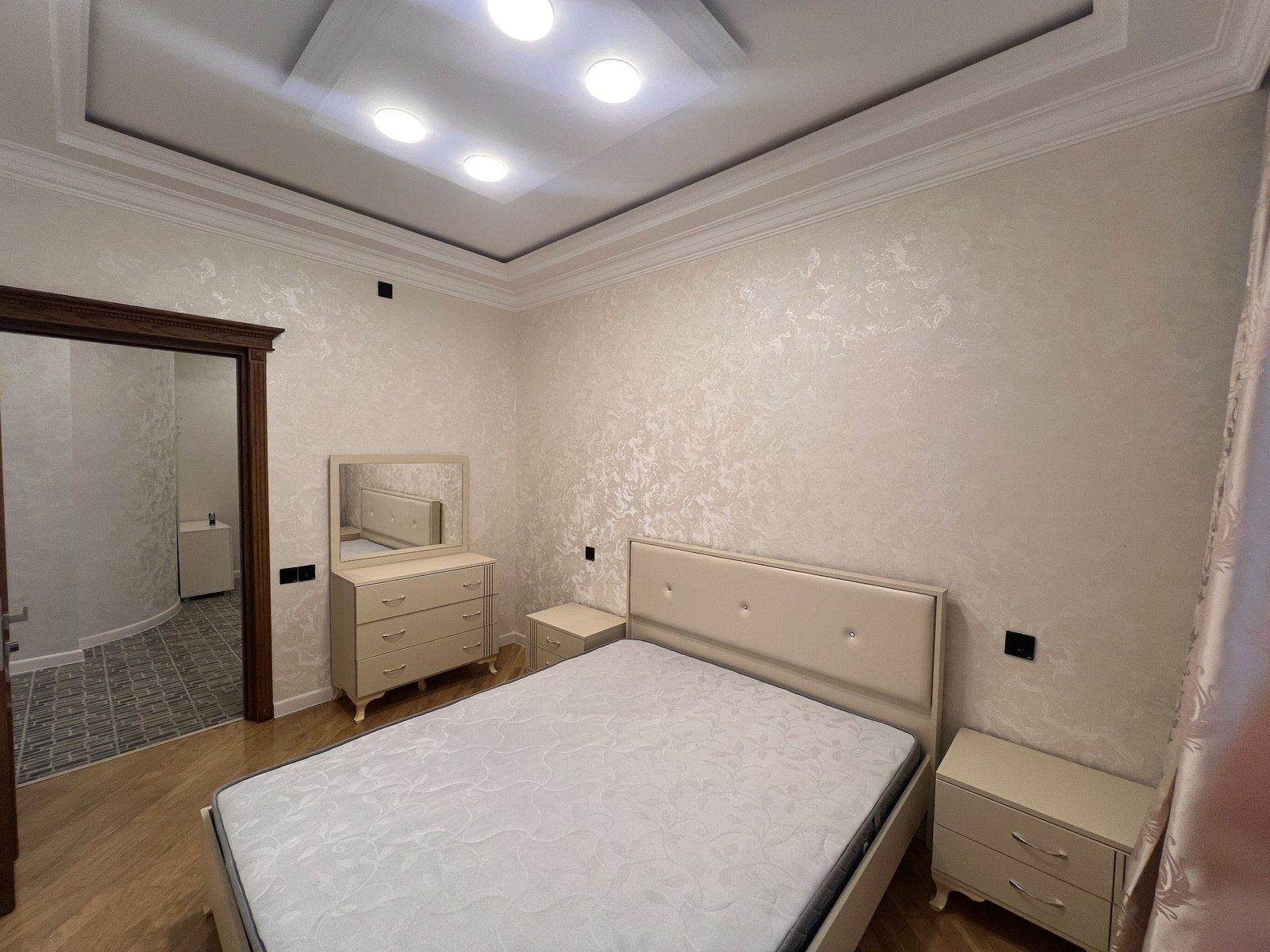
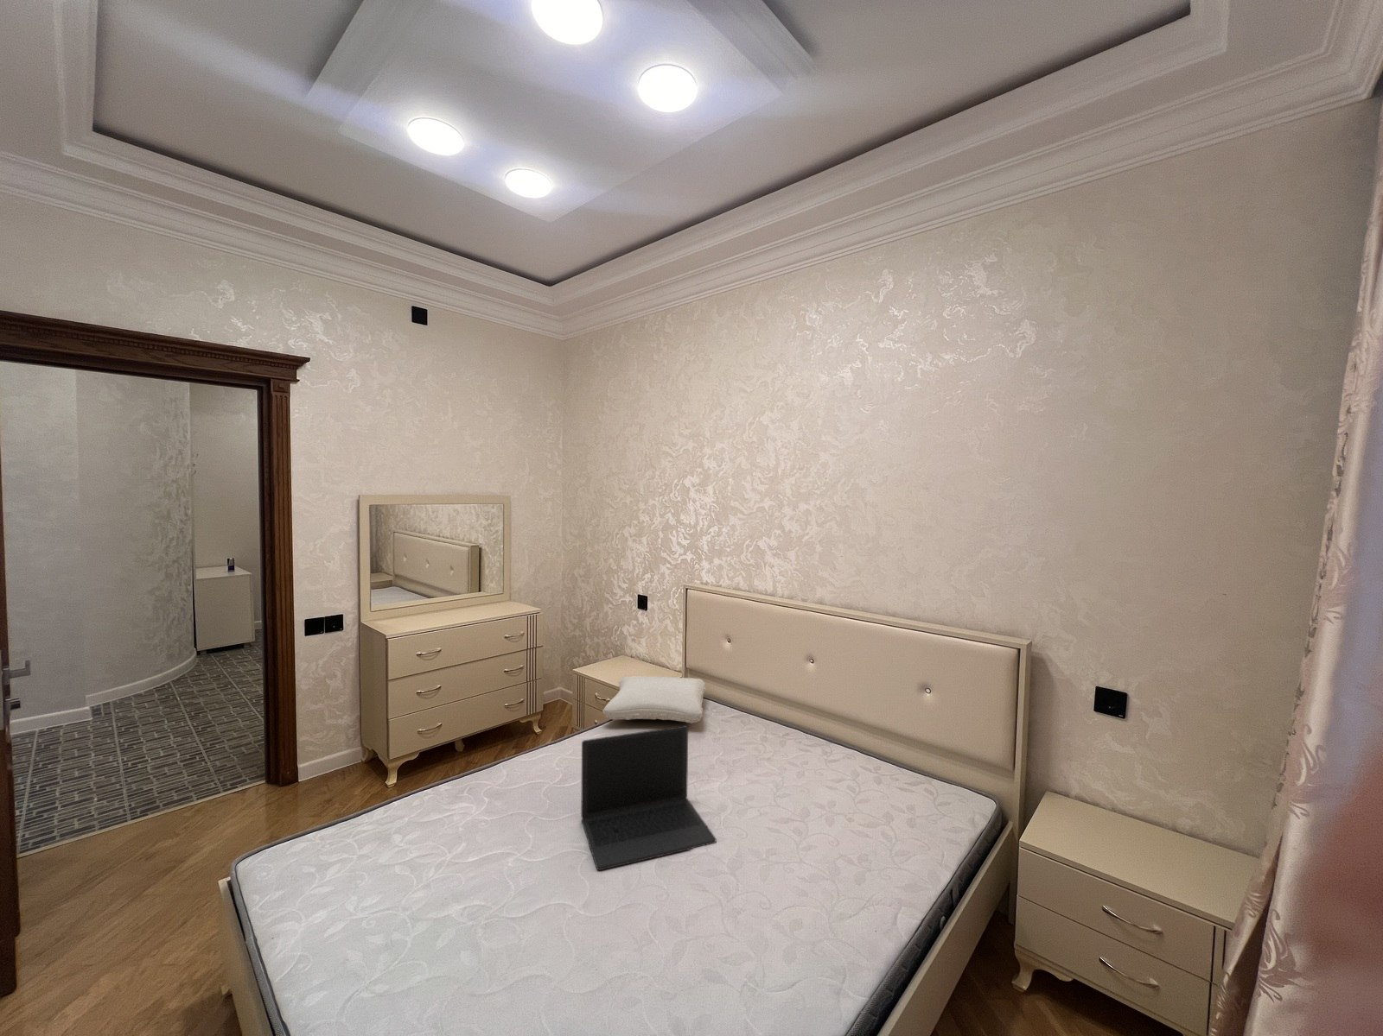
+ pillow [601,675,706,725]
+ laptop [580,725,717,871]
